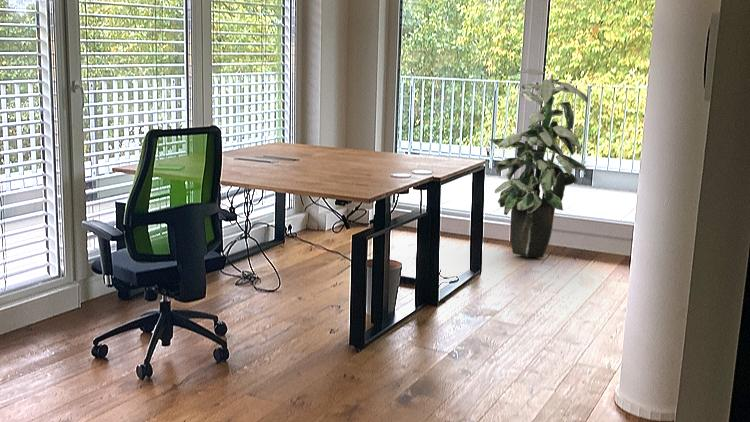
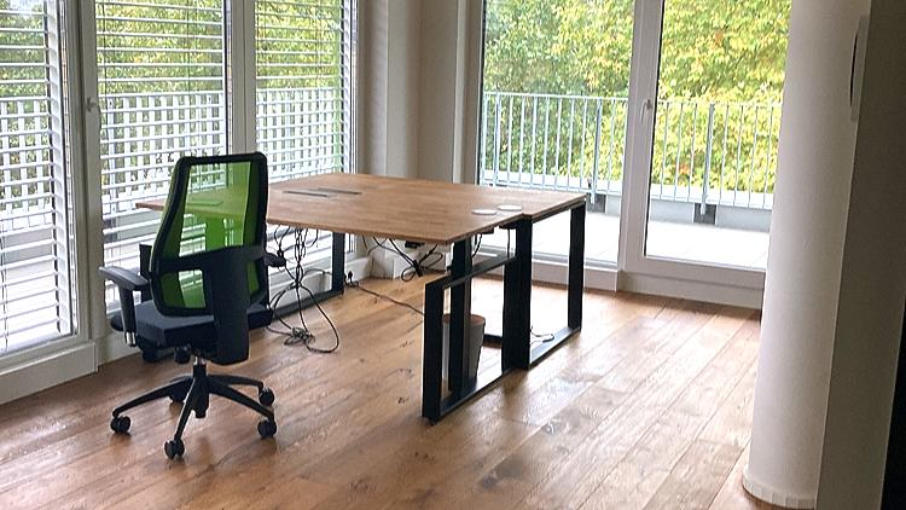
- indoor plant [489,68,589,258]
